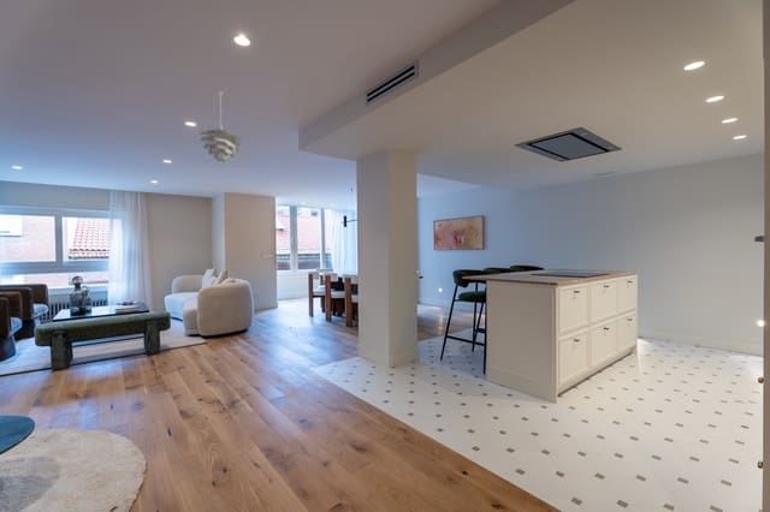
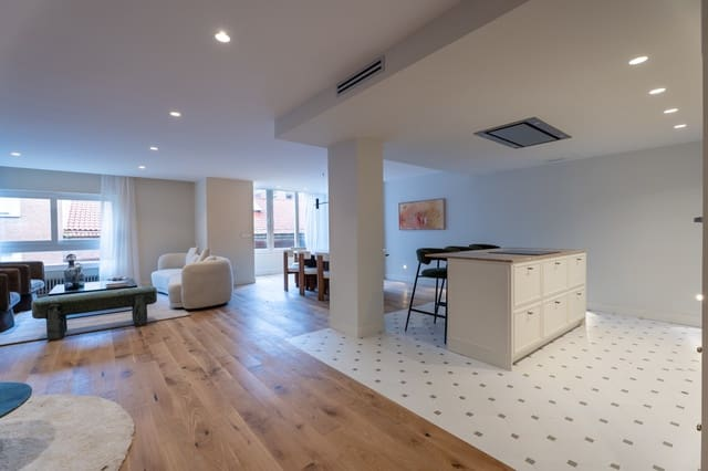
- pendant light [199,90,243,163]
